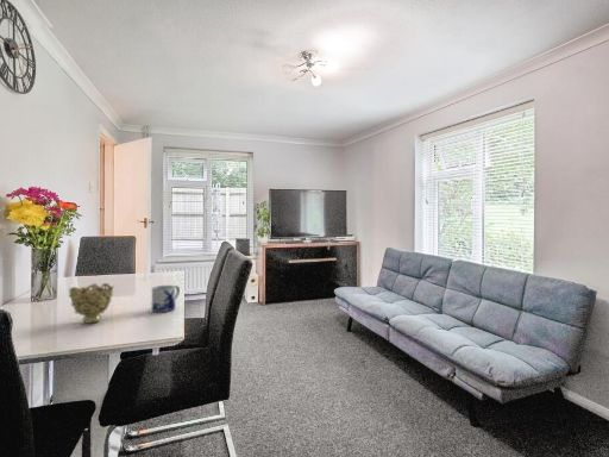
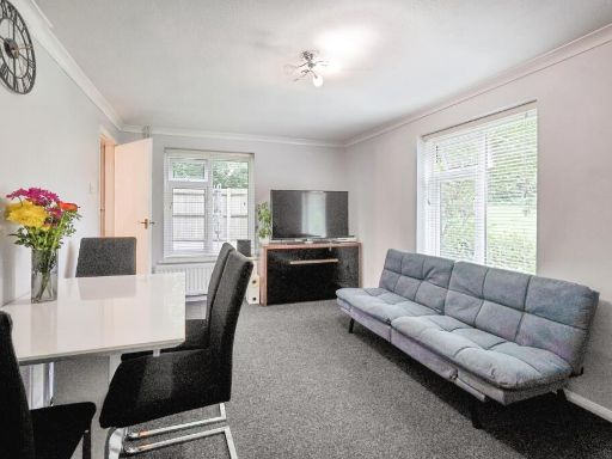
- decorative bowl [68,282,114,325]
- mug [151,284,181,313]
